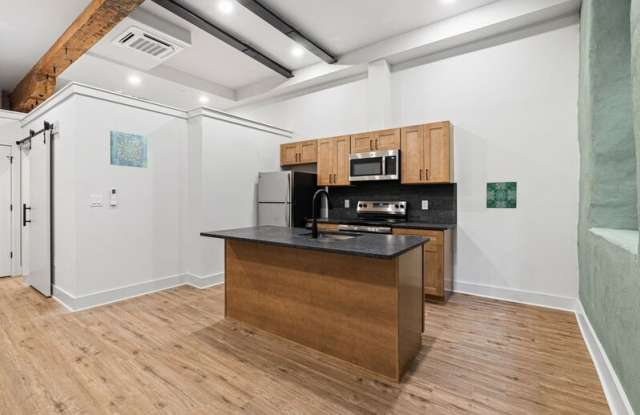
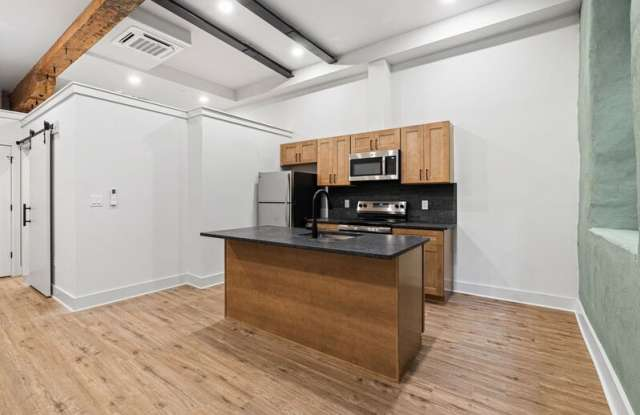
- wall art [109,130,148,169]
- wall art [485,181,518,209]
